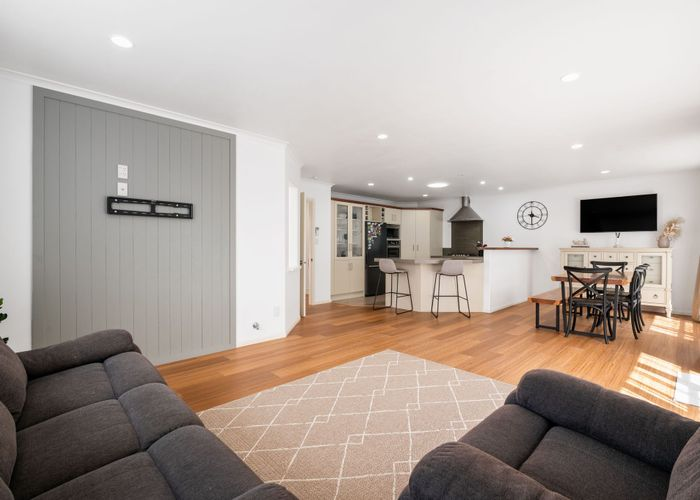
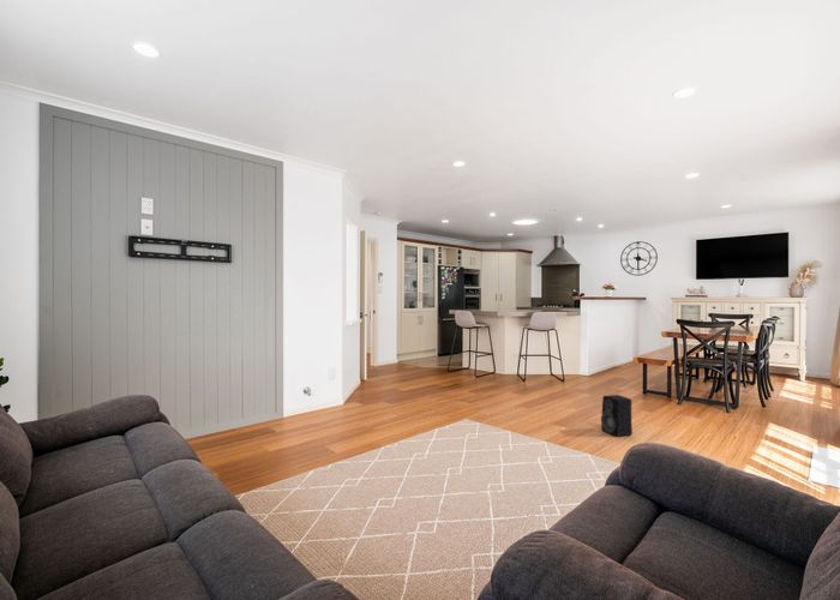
+ speaker [600,394,634,438]
